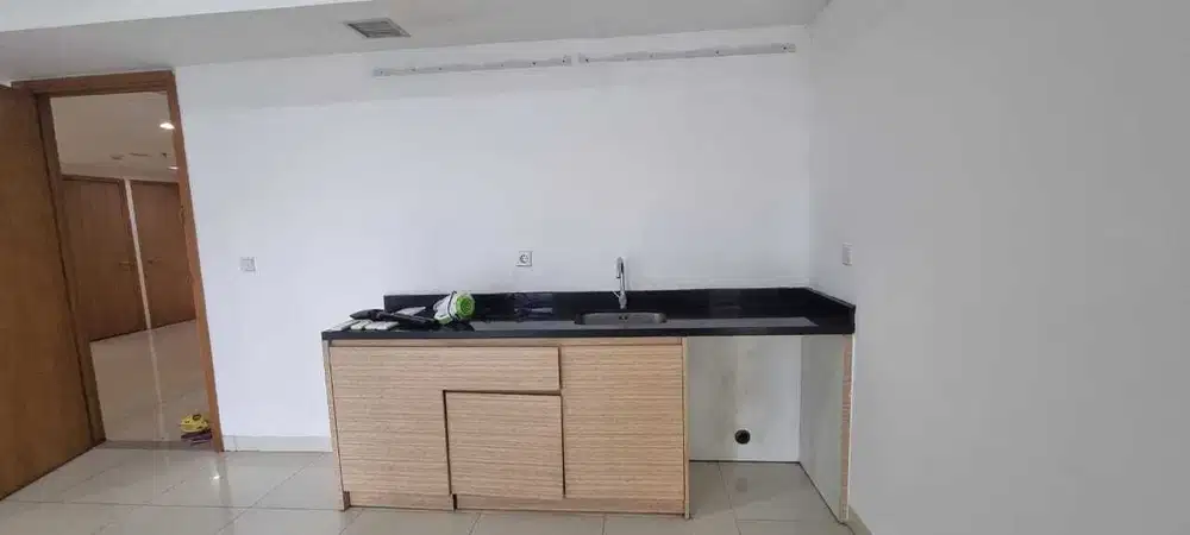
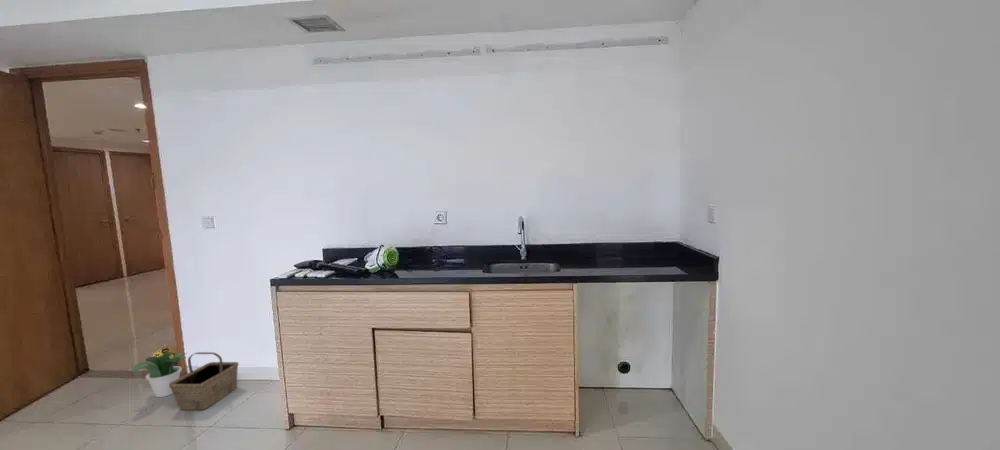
+ basket [169,351,240,411]
+ potted plant [131,351,187,398]
